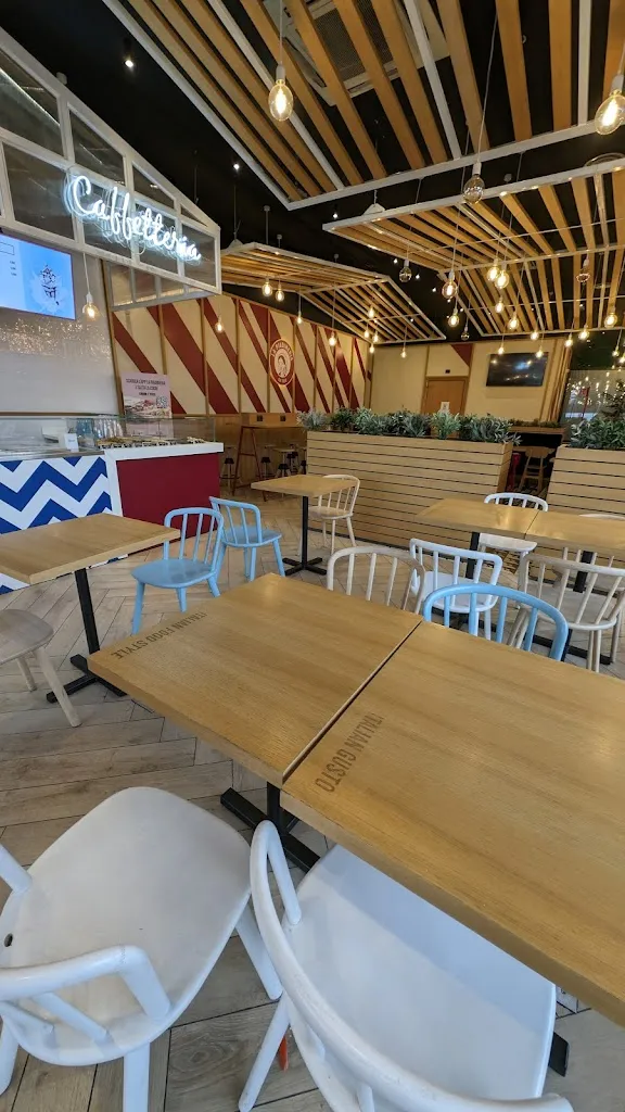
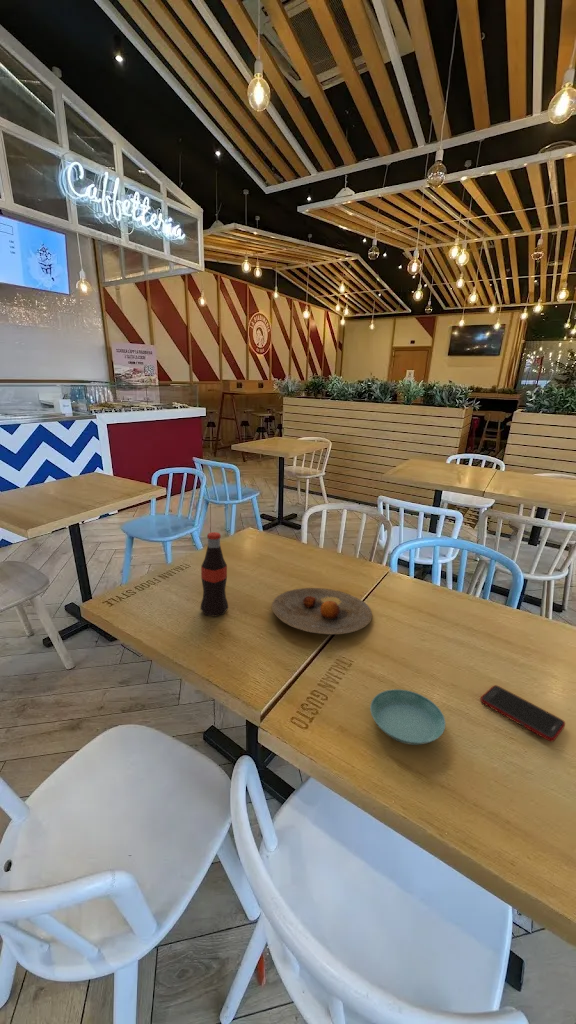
+ saucer [369,688,447,746]
+ cell phone [479,684,566,743]
+ bottle [199,531,230,618]
+ plate [271,587,373,635]
